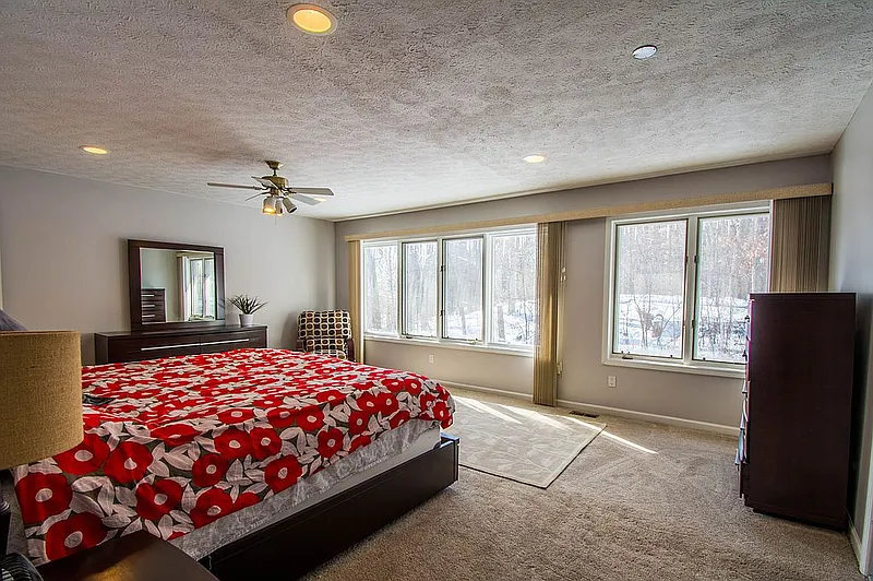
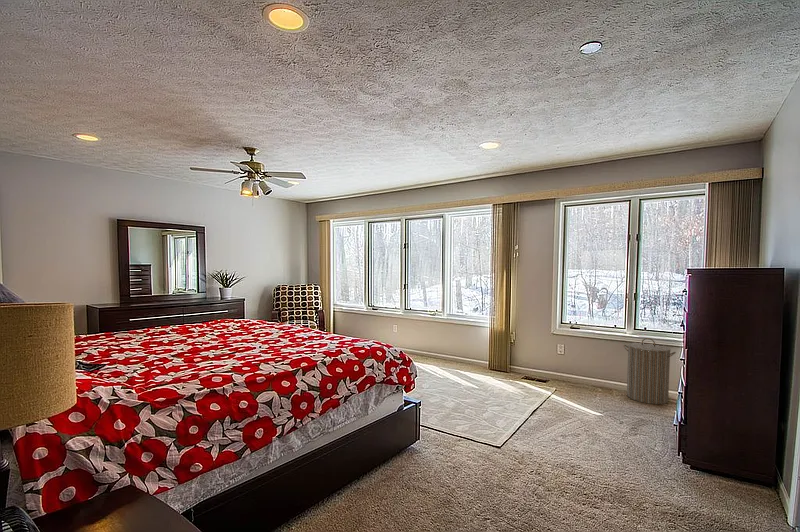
+ laundry hamper [623,337,677,405]
